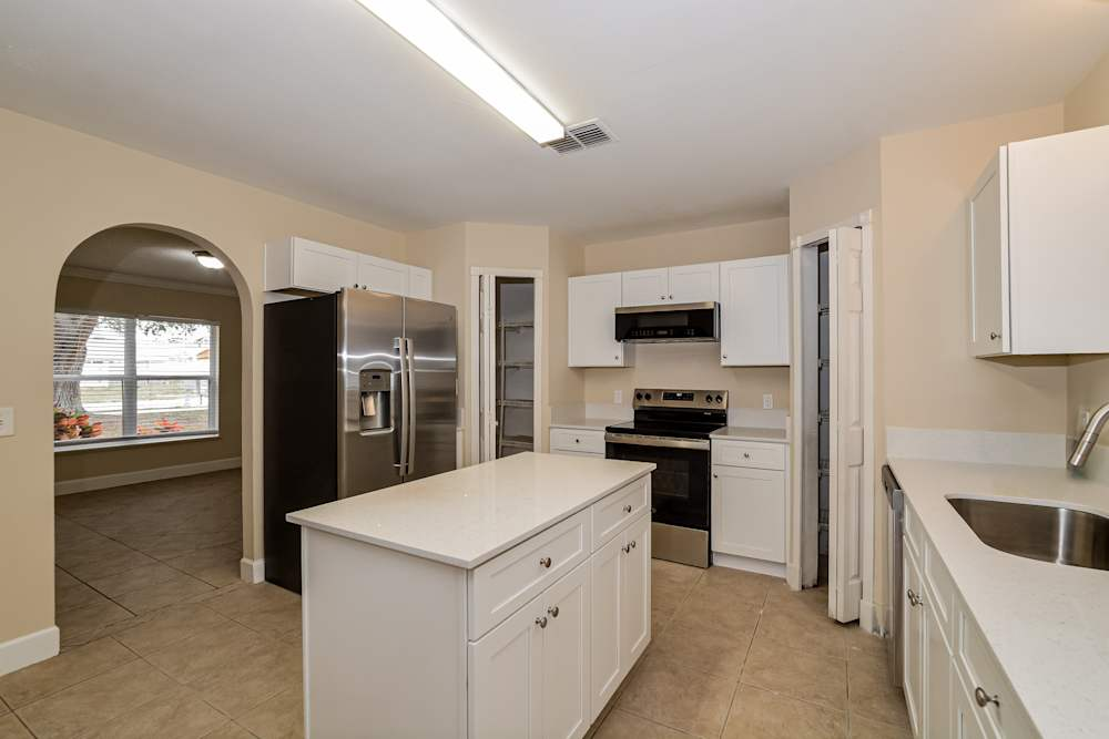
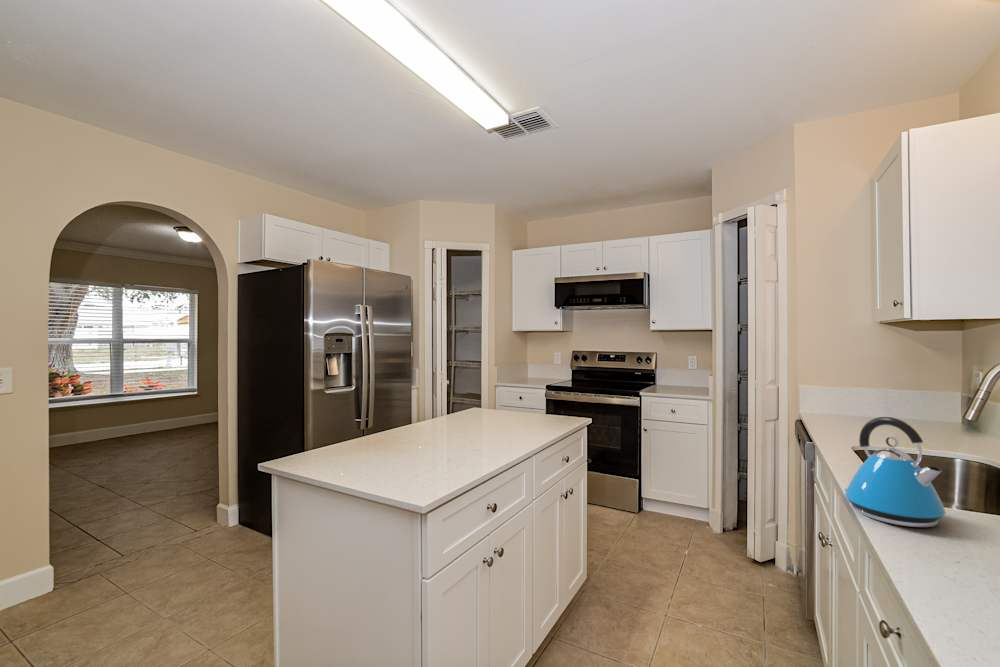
+ kettle [844,416,947,528]
